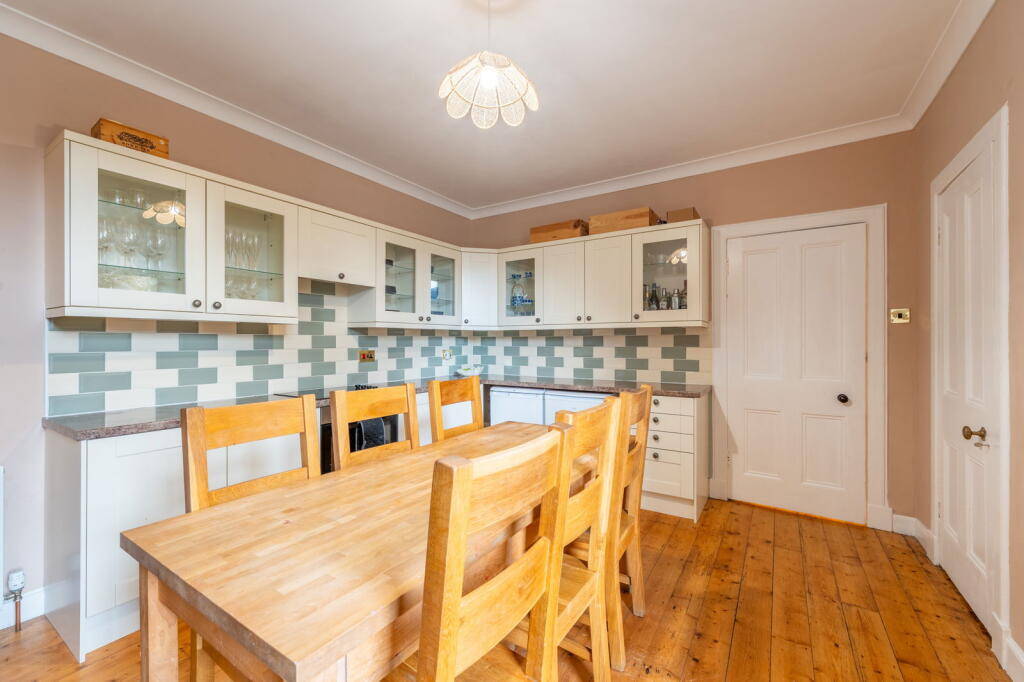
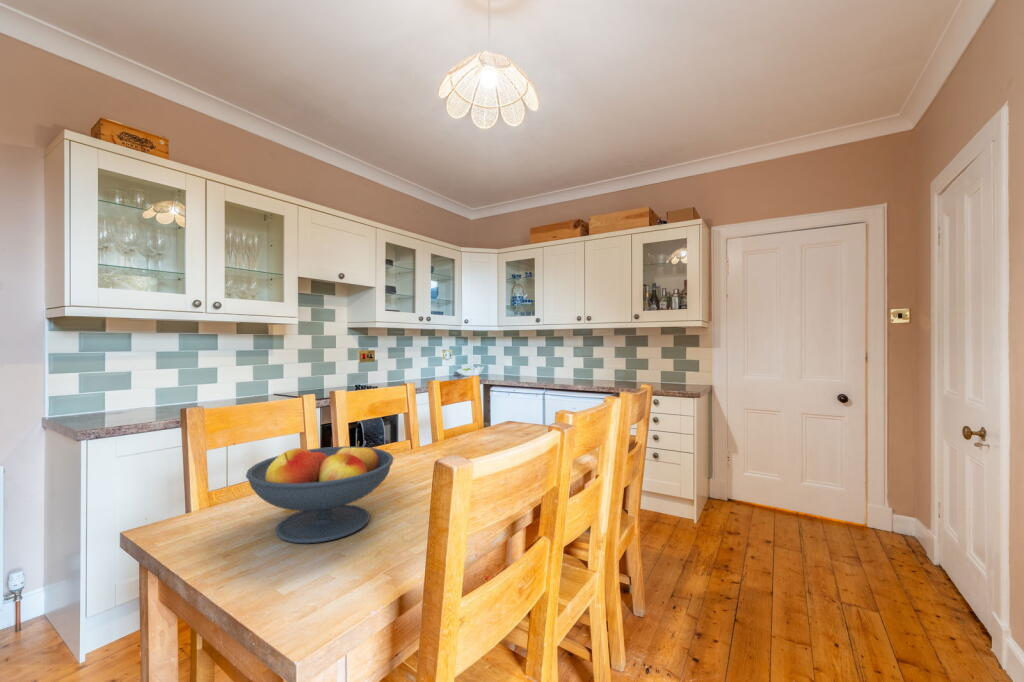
+ fruit bowl [245,440,394,544]
